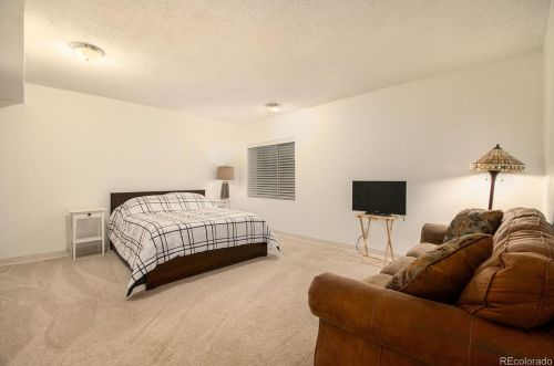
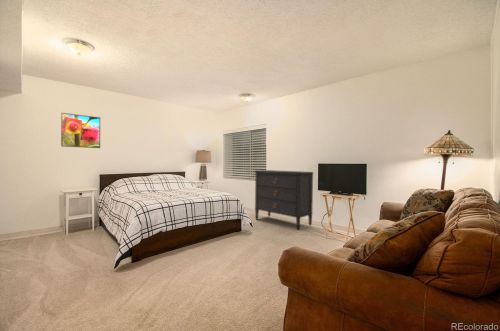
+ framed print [60,112,101,149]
+ dresser [254,169,314,231]
